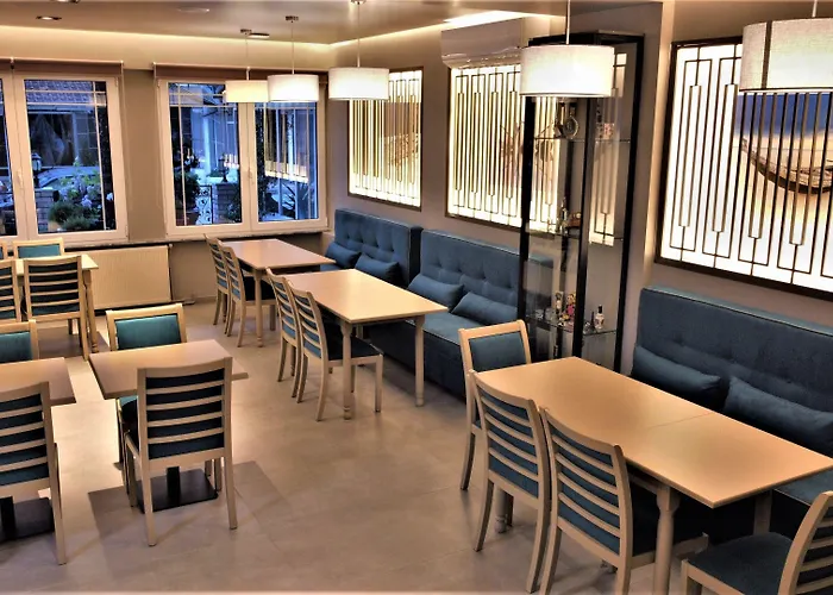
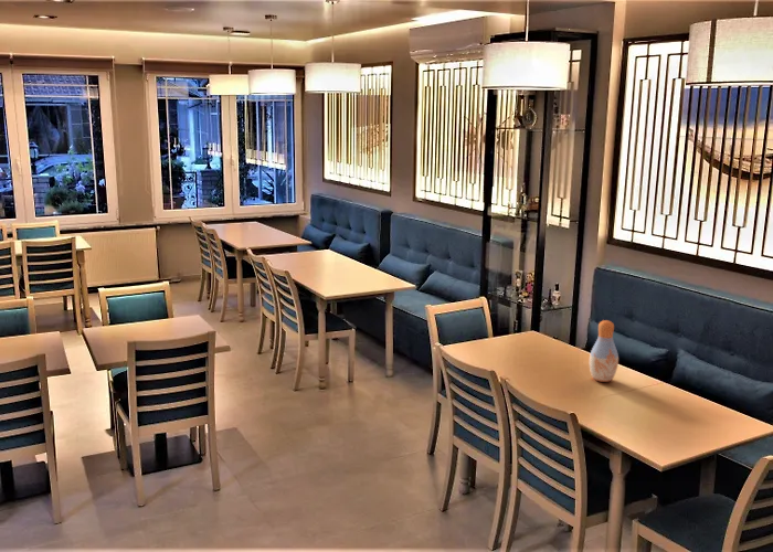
+ vase [589,319,620,383]
